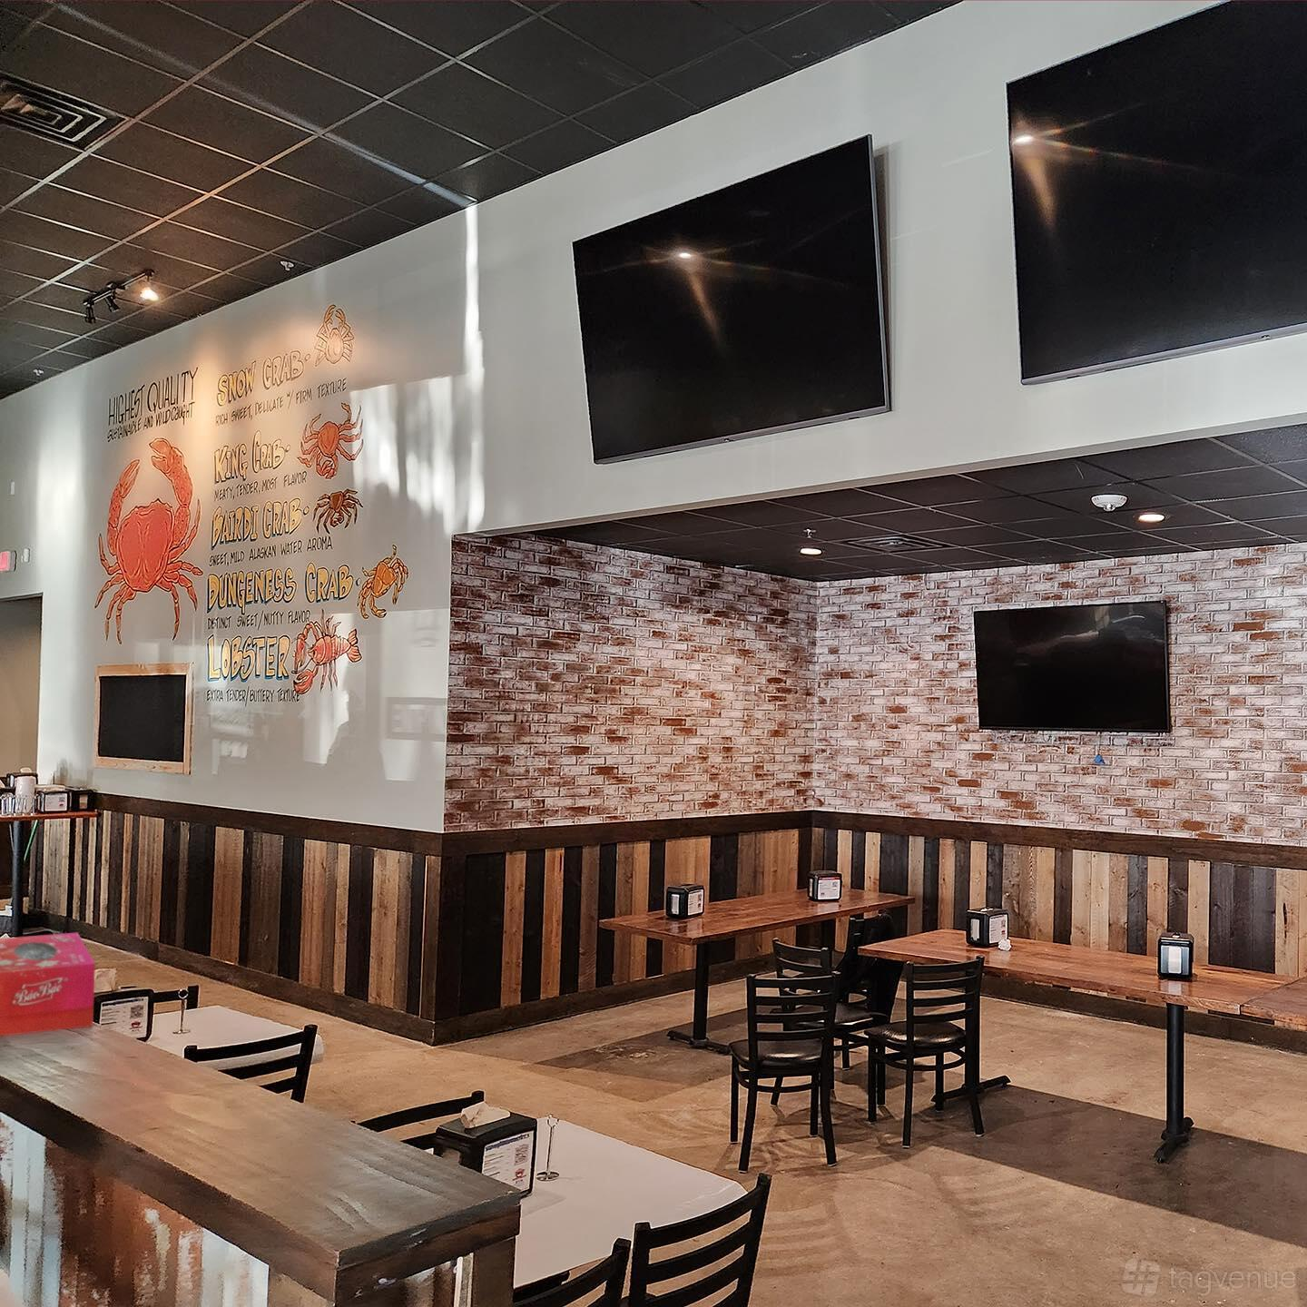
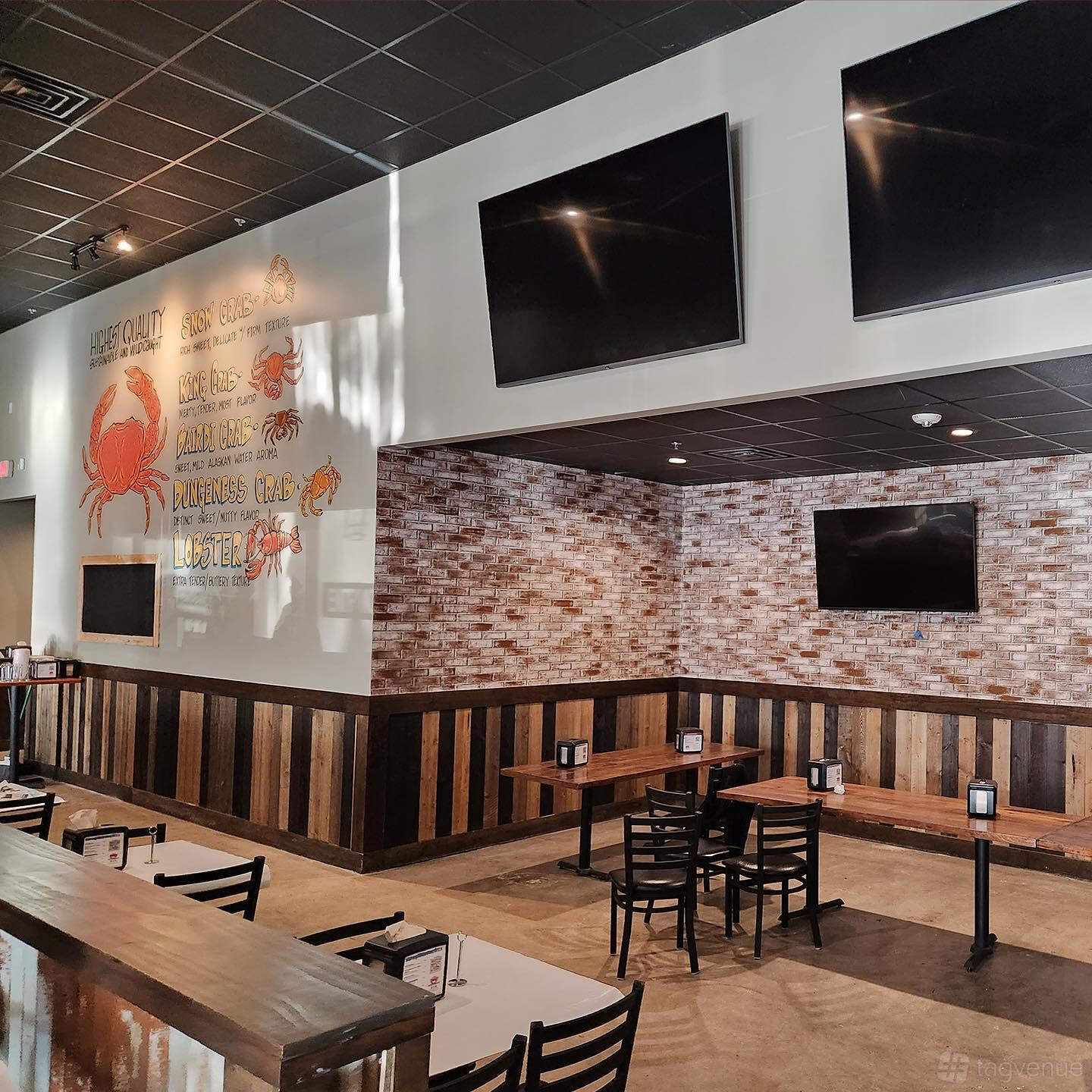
- tissue box [0,932,96,1038]
